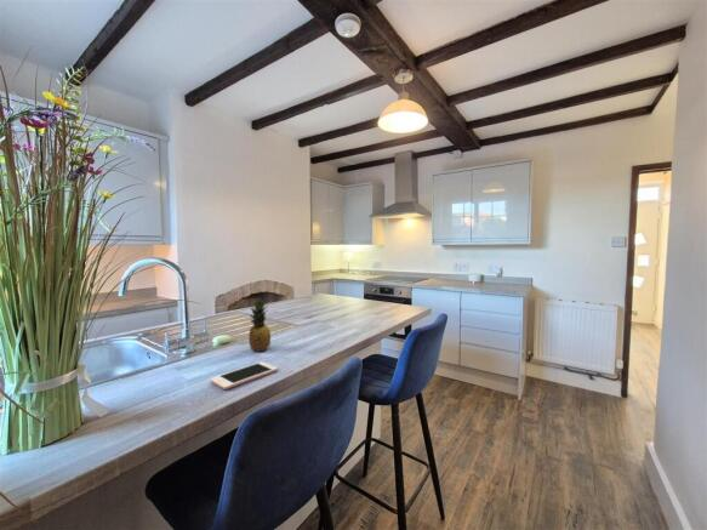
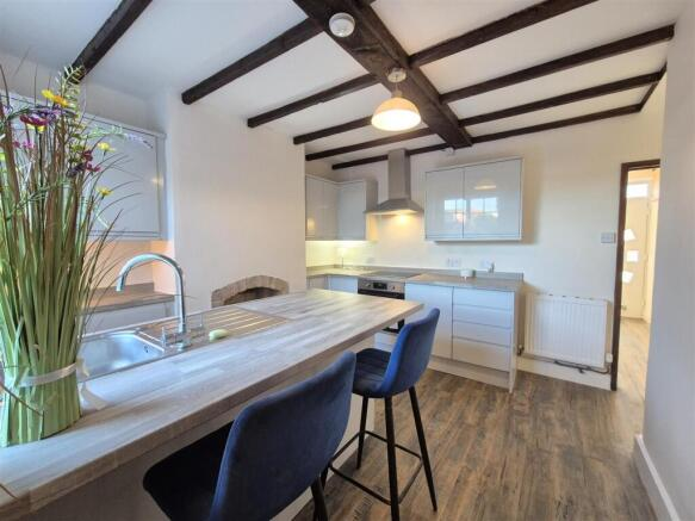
- cell phone [210,360,279,391]
- fruit [247,297,272,353]
